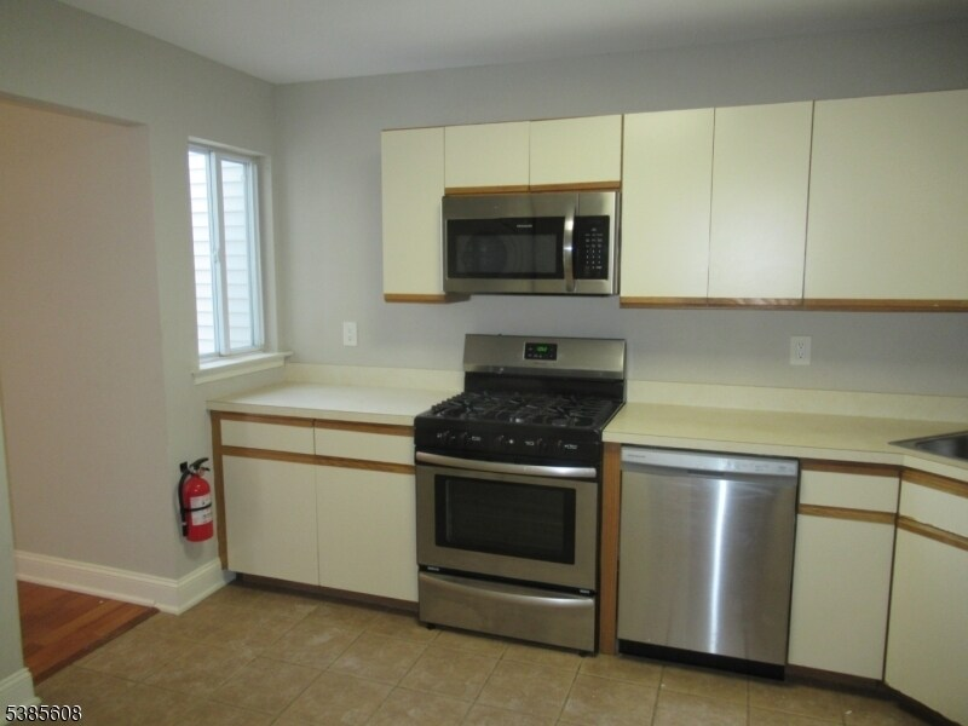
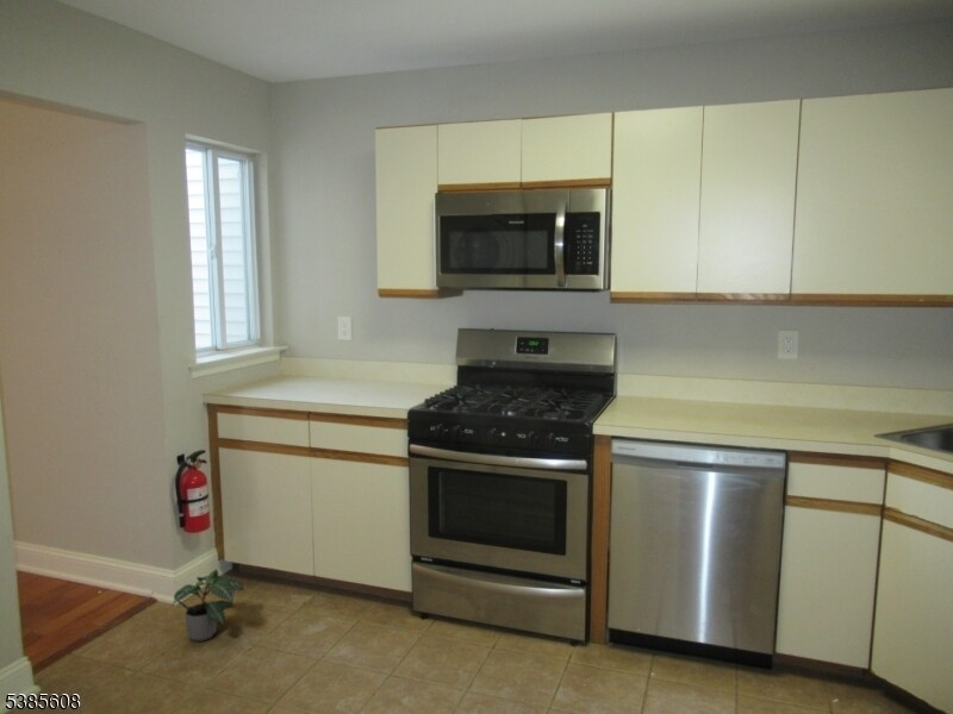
+ potted plant [172,569,245,643]
